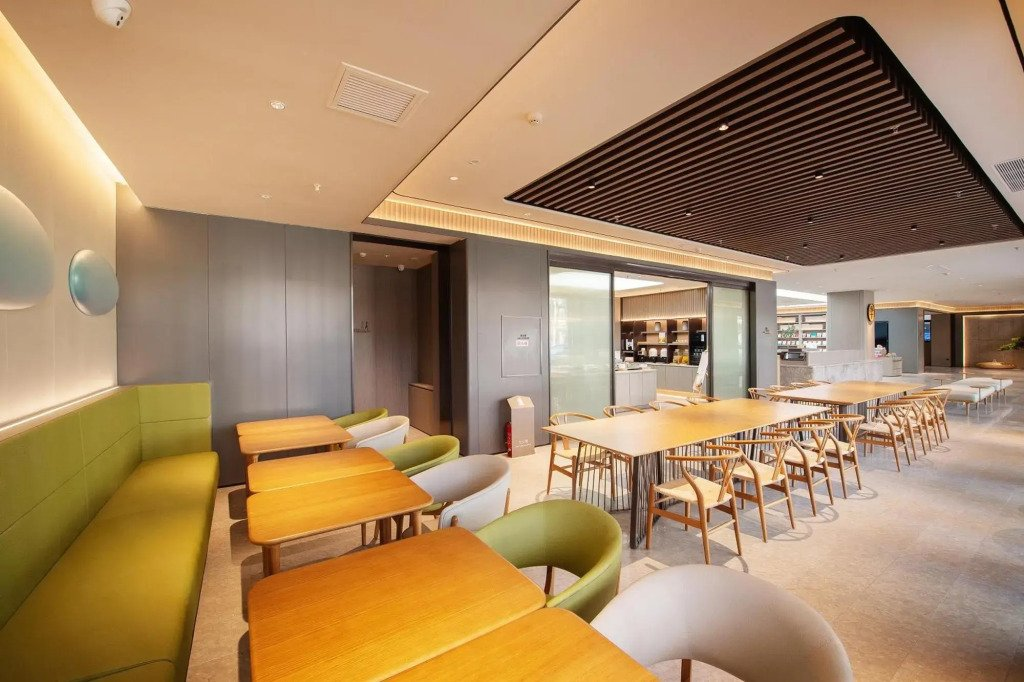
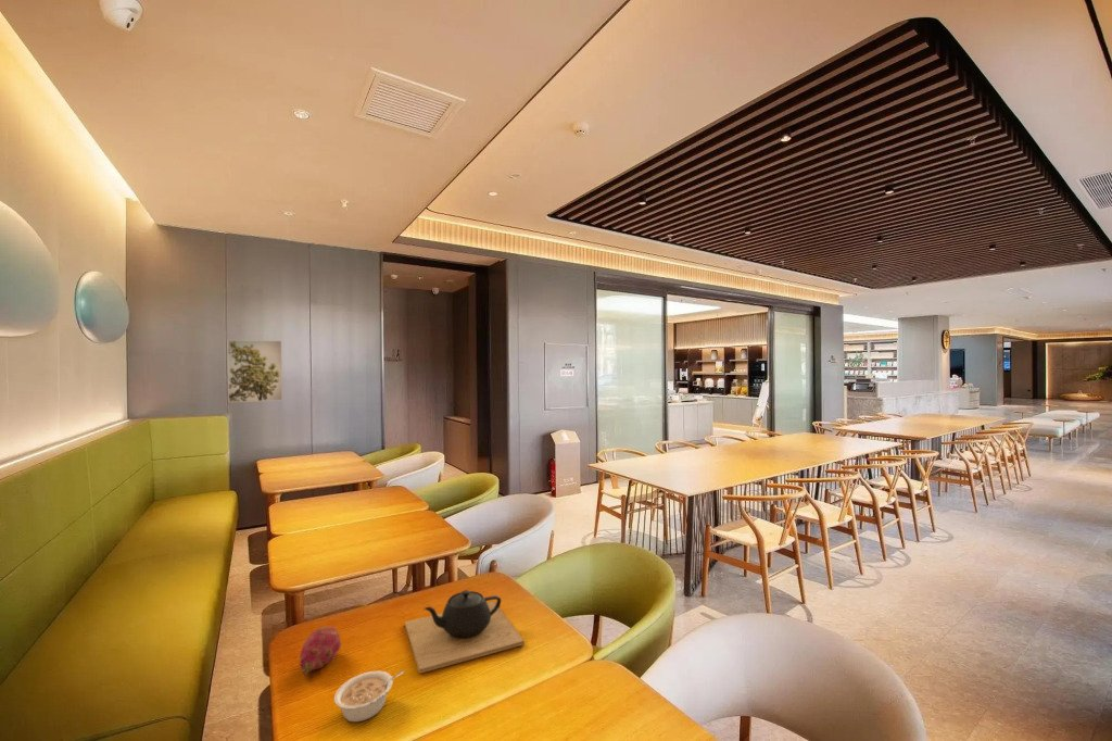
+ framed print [227,339,283,403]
+ fruit [299,626,342,676]
+ teapot [404,589,526,675]
+ legume [333,669,405,723]
